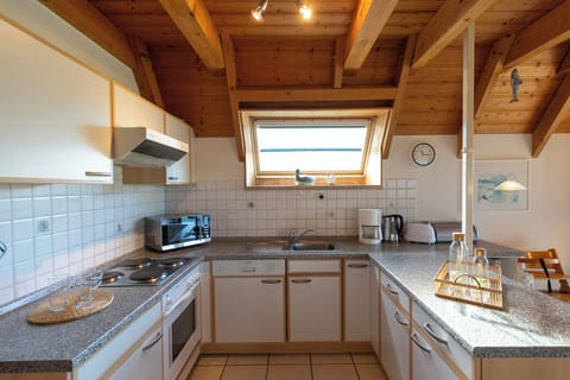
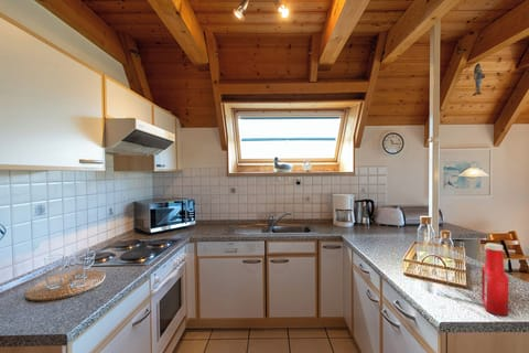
+ soap bottle [481,242,509,318]
